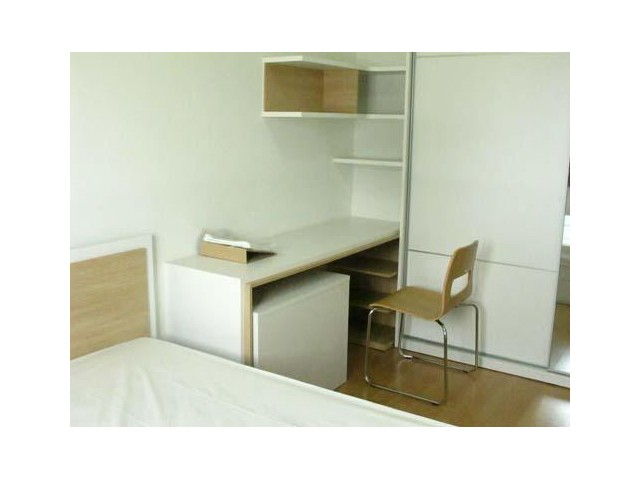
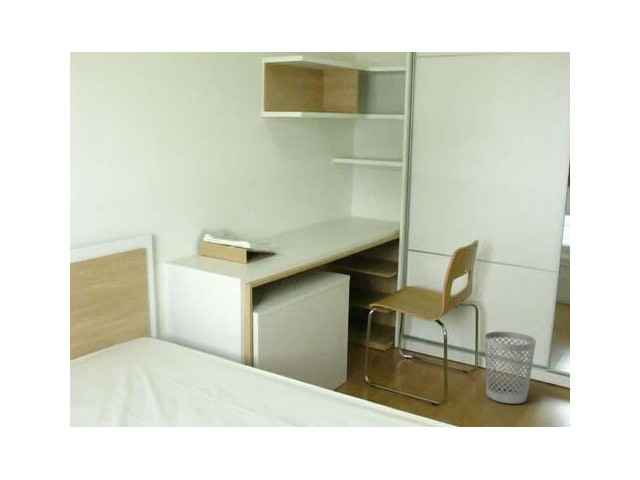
+ wastebasket [484,331,537,404]
